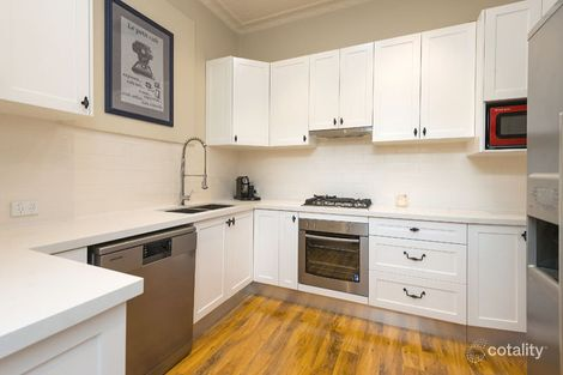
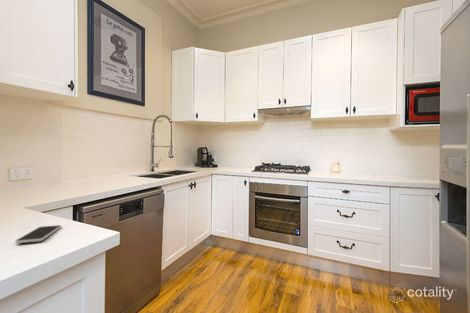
+ smartphone [14,224,62,244]
